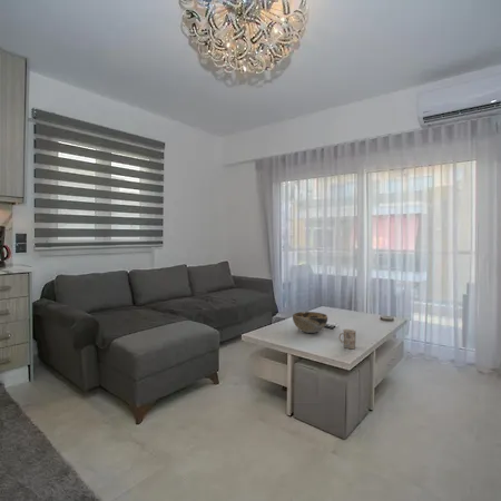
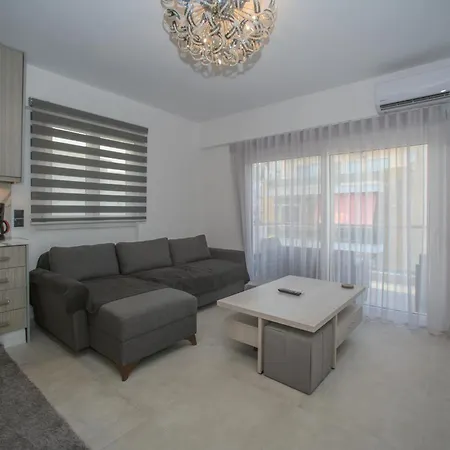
- decorative bowl [292,311,328,334]
- mug [338,327,357,350]
